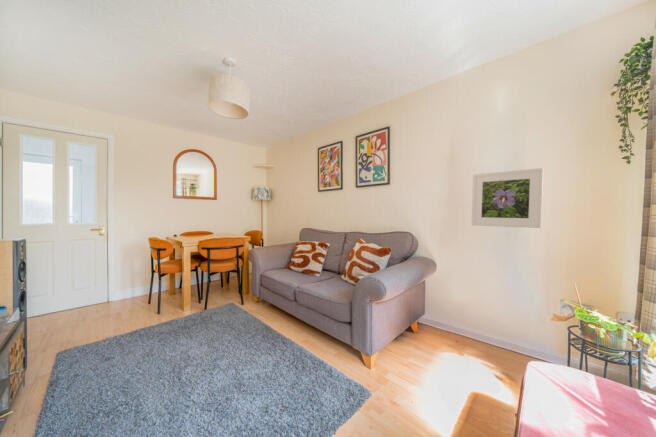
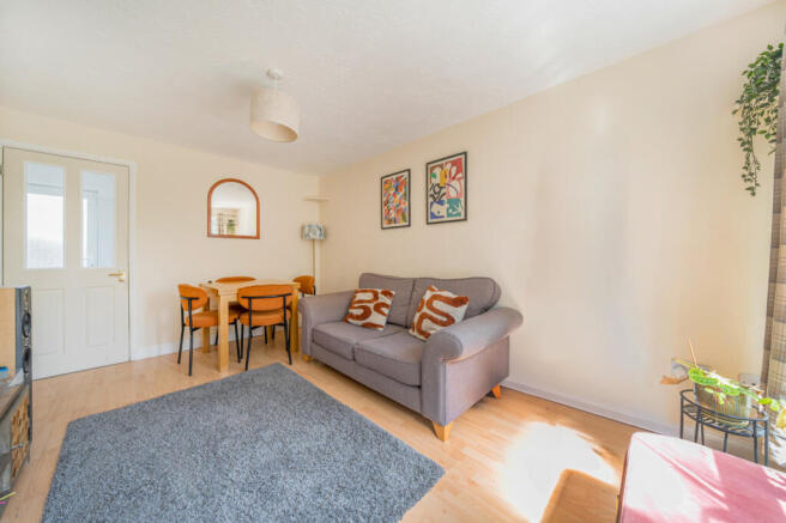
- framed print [471,167,544,229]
